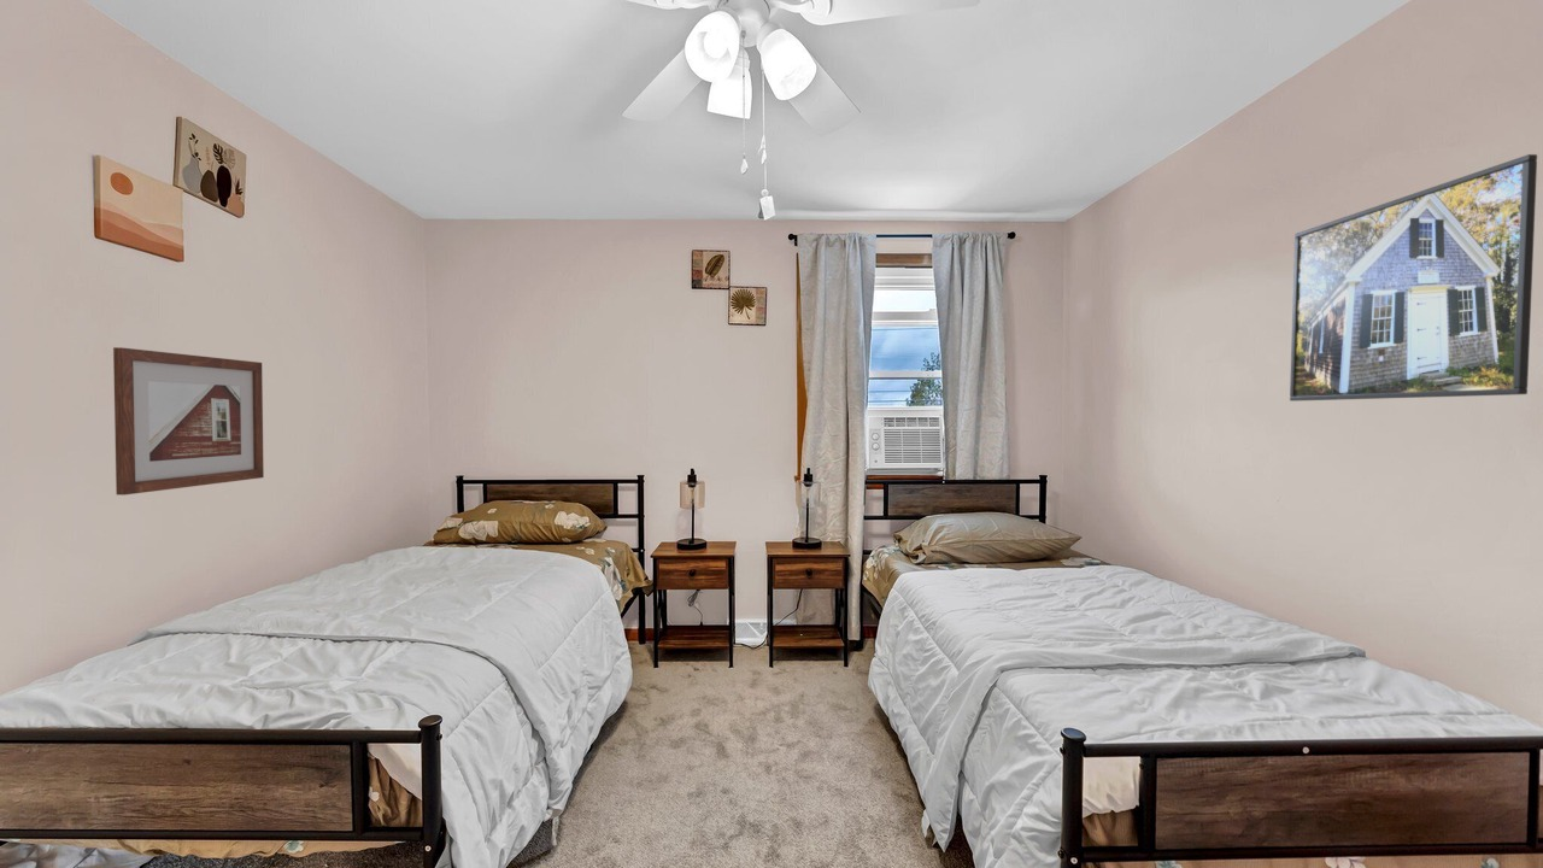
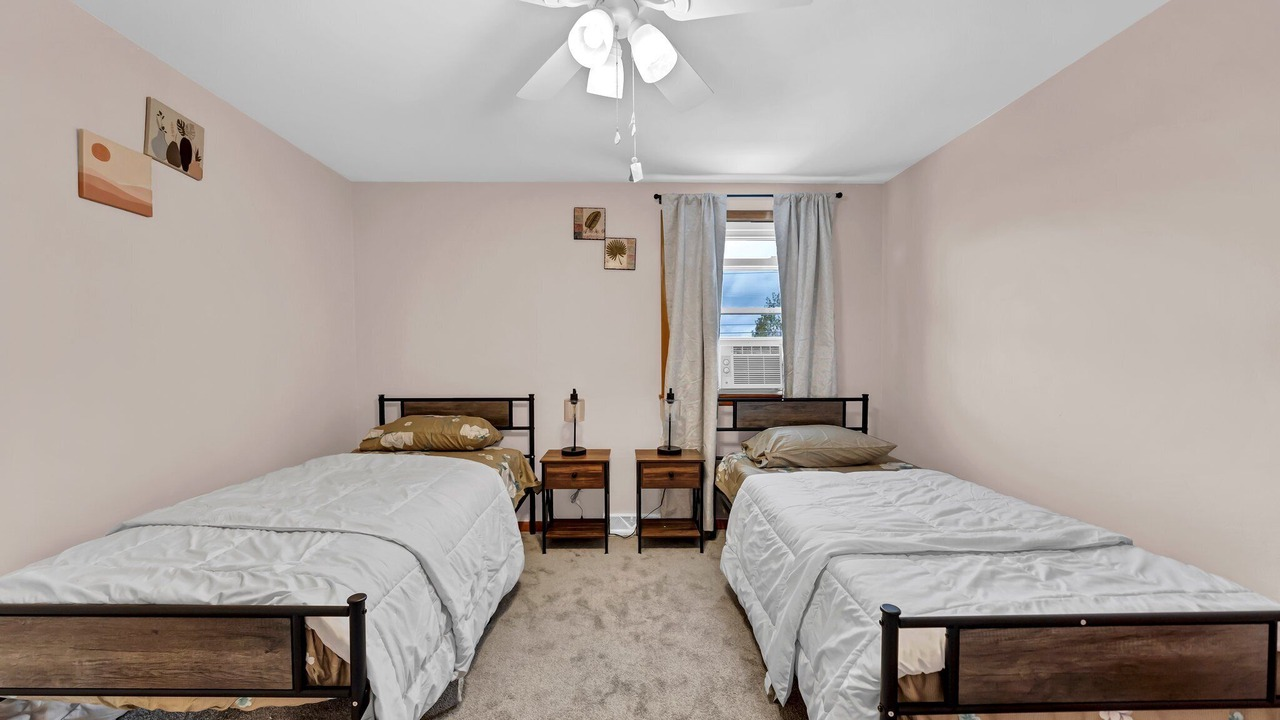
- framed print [1289,153,1538,403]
- picture frame [112,346,265,497]
